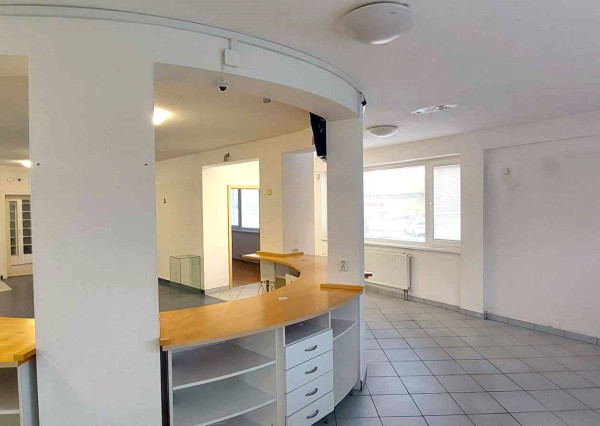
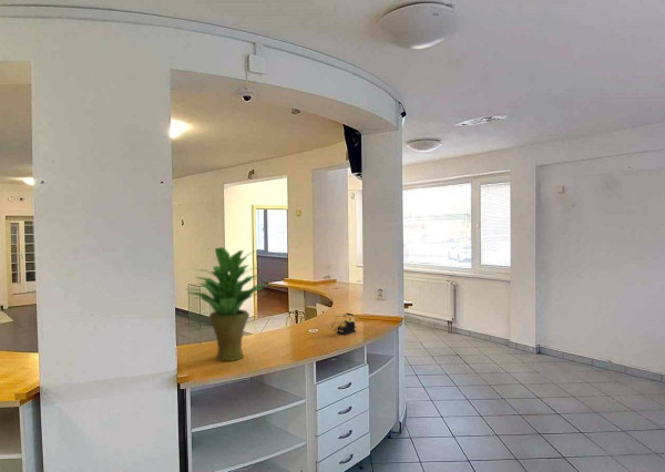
+ potted plant [186,246,270,362]
+ telephone [330,312,359,336]
